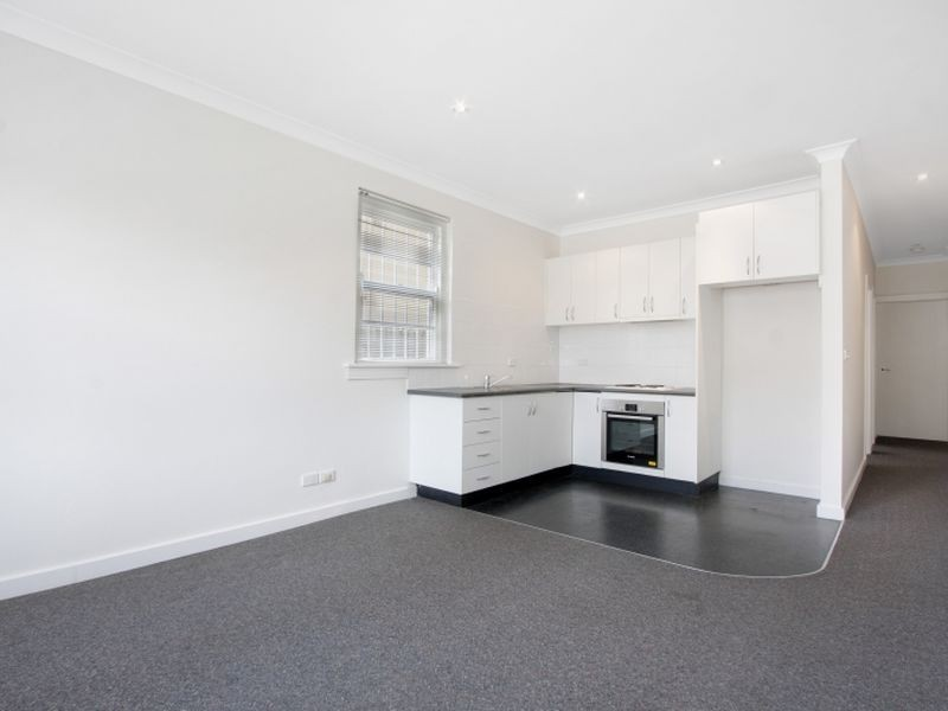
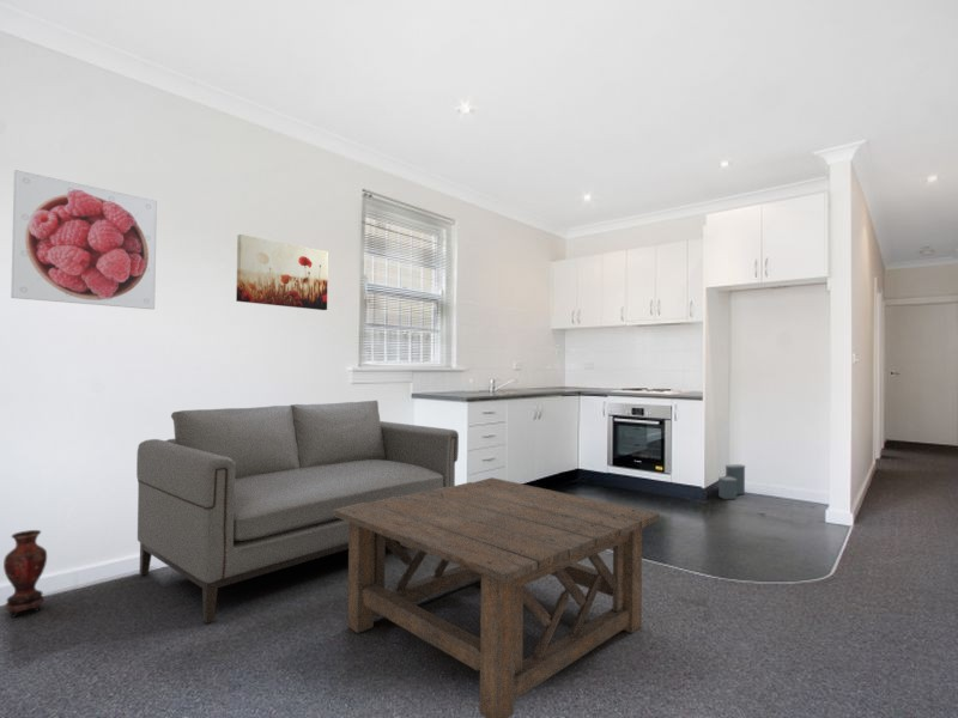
+ sofa [135,400,460,625]
+ wall art [235,233,329,311]
+ vase [2,529,48,619]
+ laundry hamper [717,463,746,500]
+ coffee table [334,476,661,718]
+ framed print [10,169,158,310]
